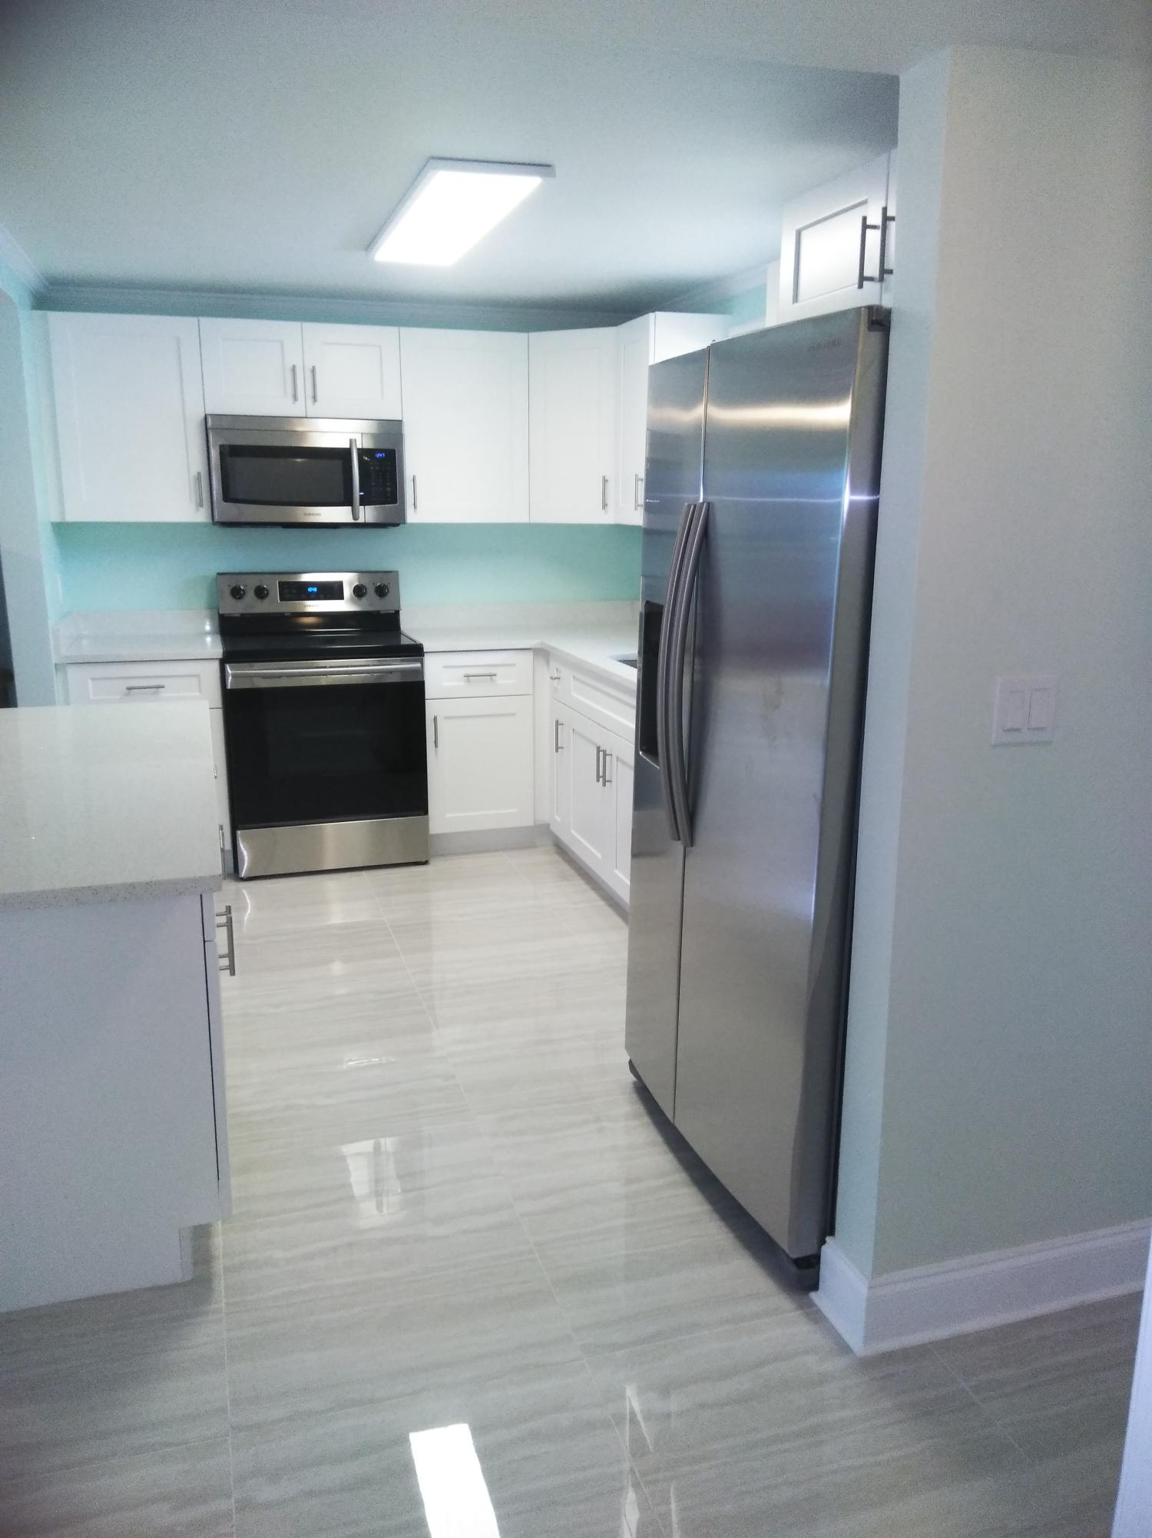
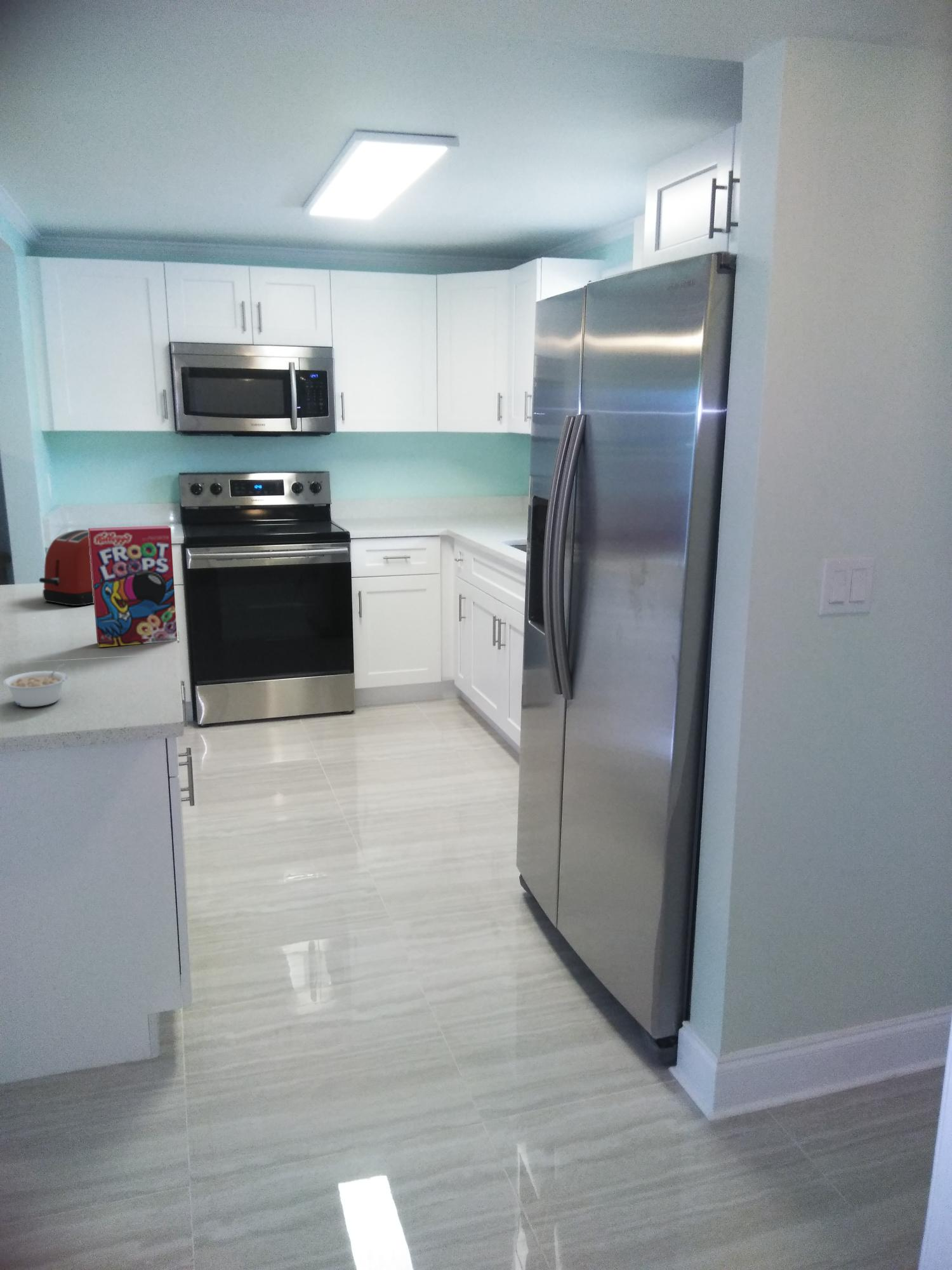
+ cereal box [88,525,178,648]
+ legume [3,663,68,707]
+ toaster [39,529,94,606]
